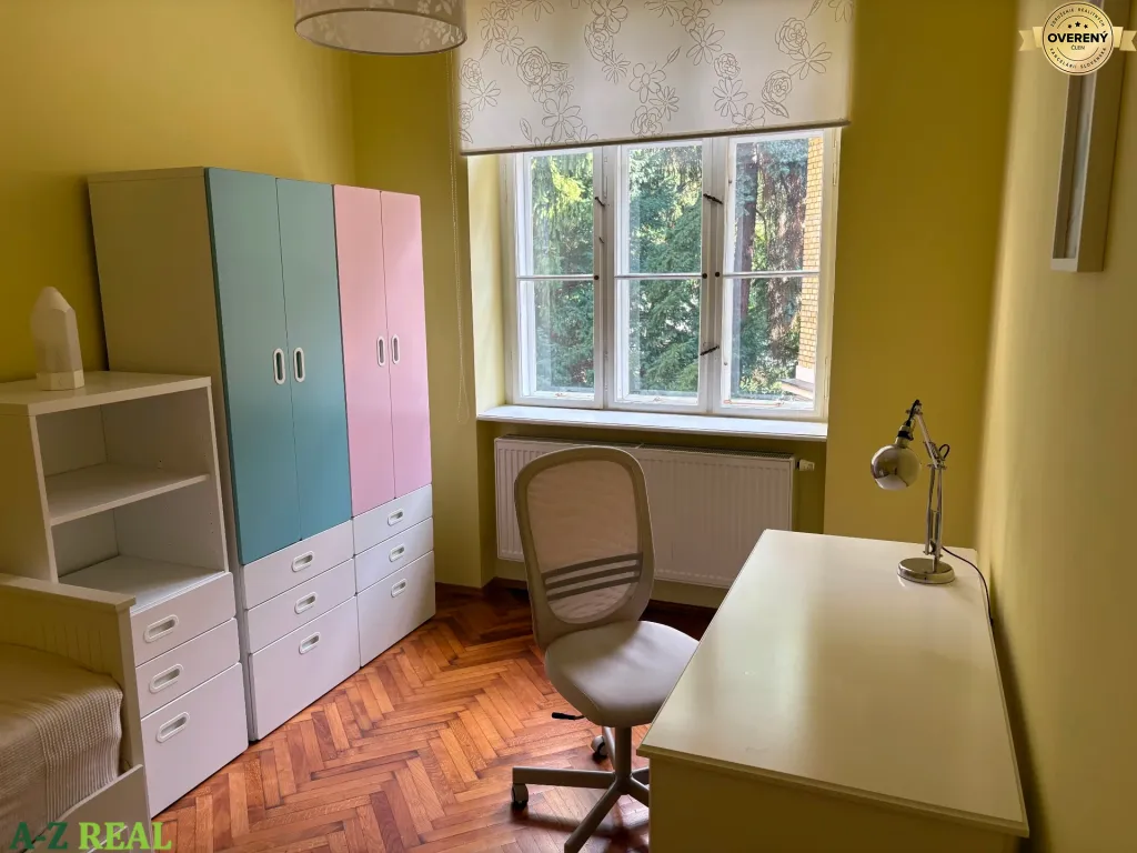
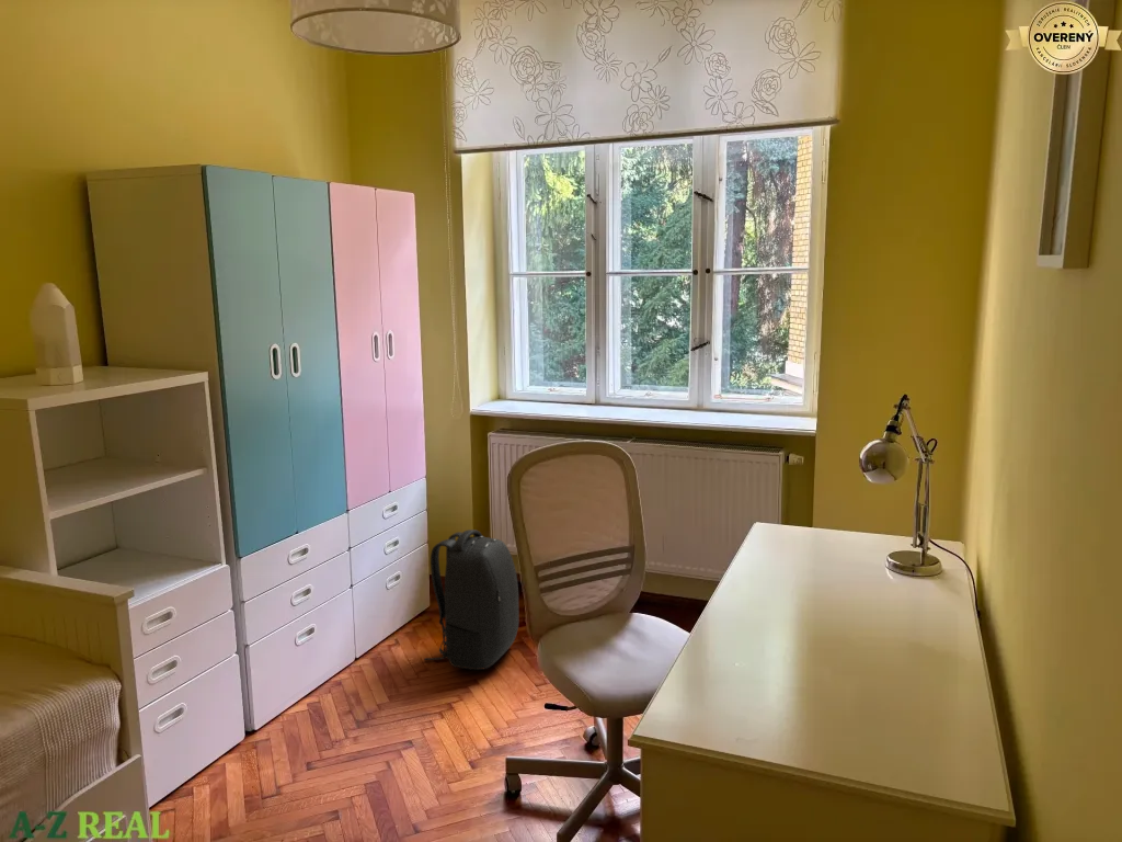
+ backpack [423,528,519,671]
